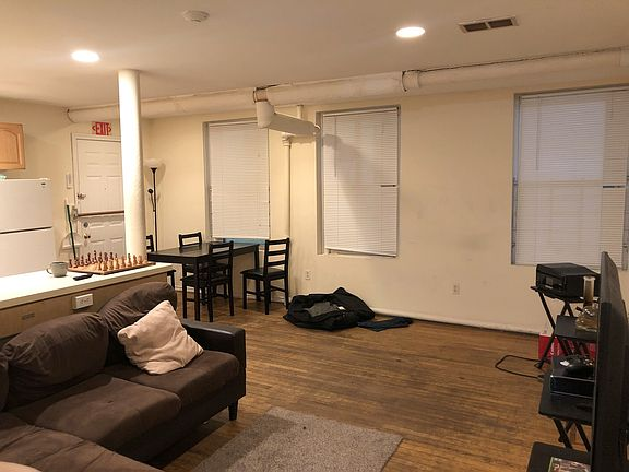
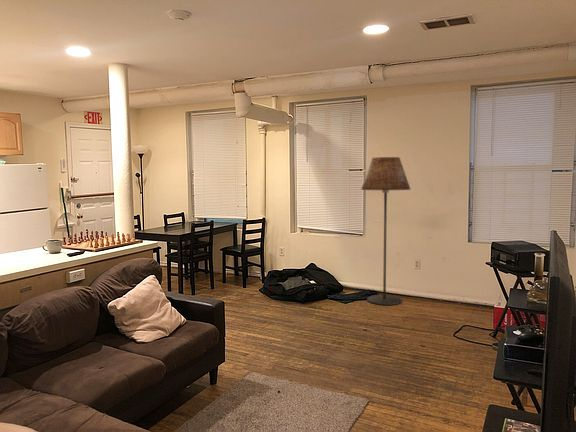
+ floor lamp [360,156,412,306]
